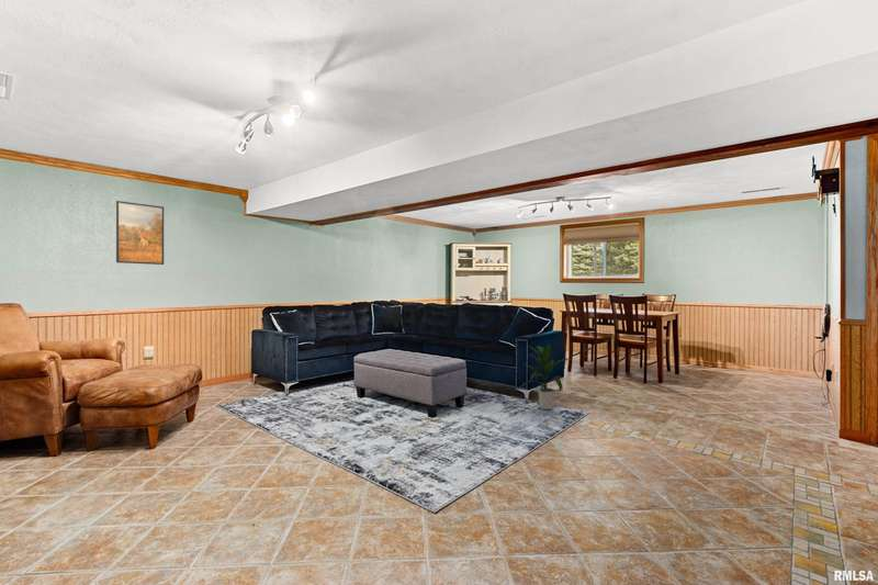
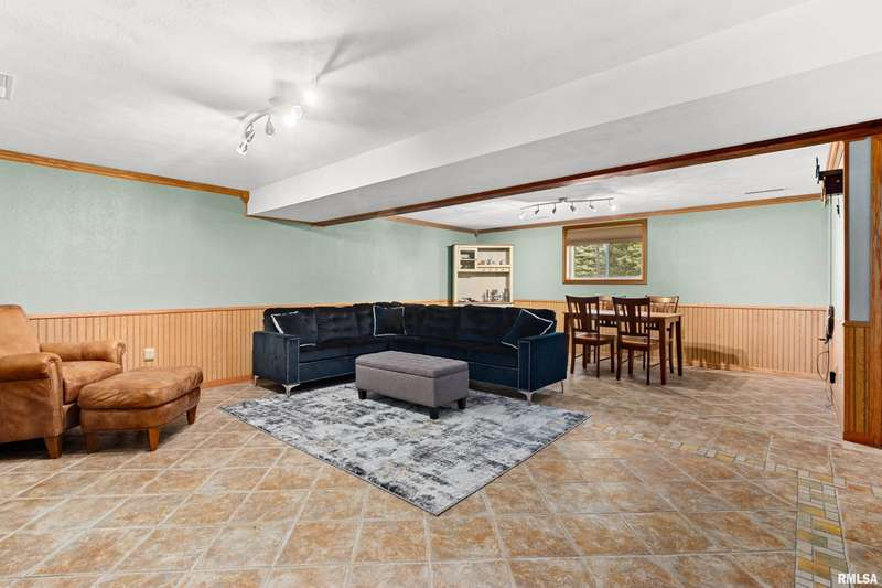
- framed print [115,200,165,266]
- indoor plant [518,341,573,410]
